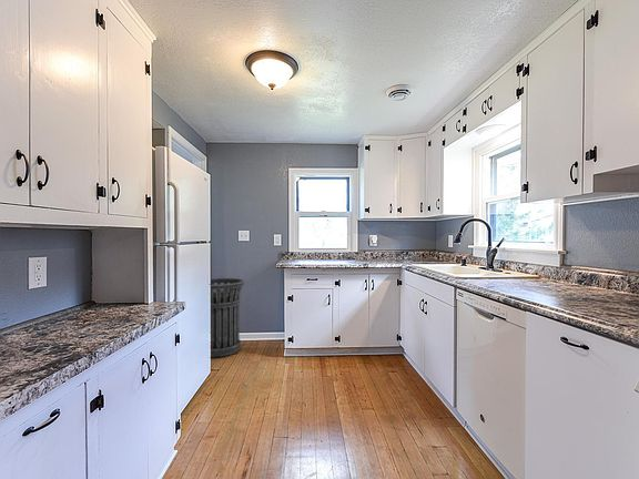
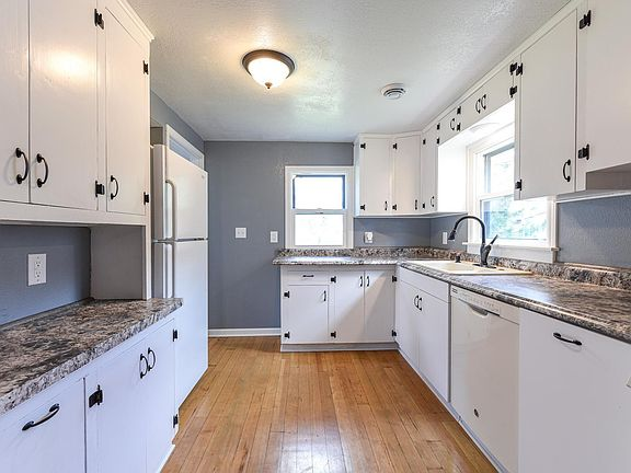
- trash can [210,277,246,358]
